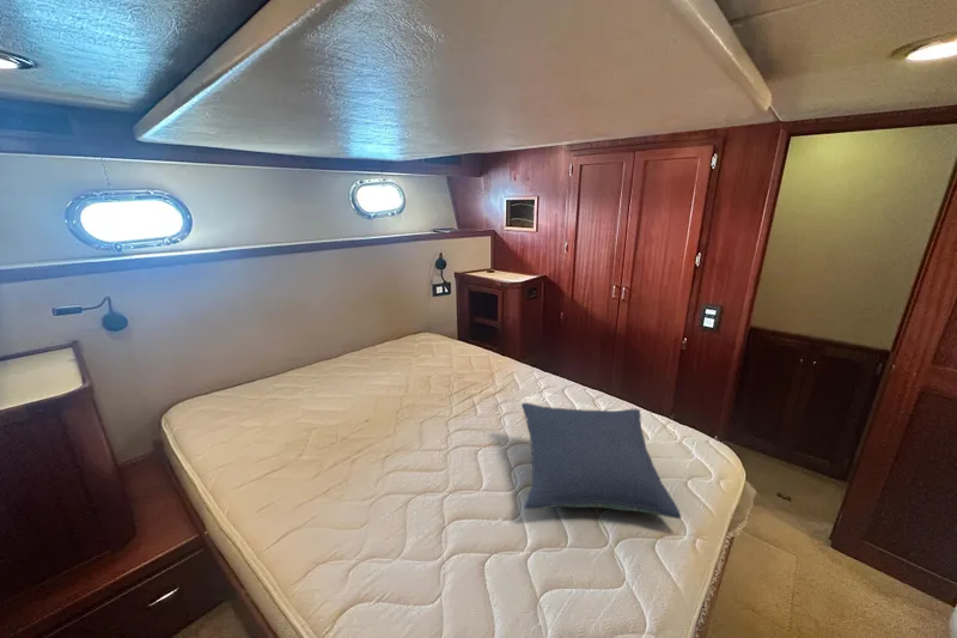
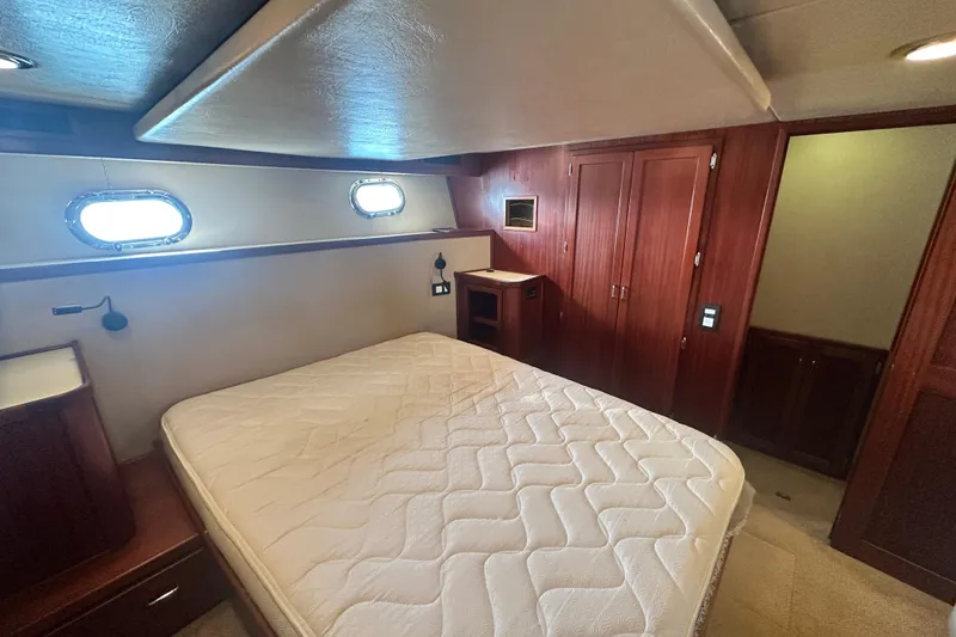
- pillow [520,402,682,519]
